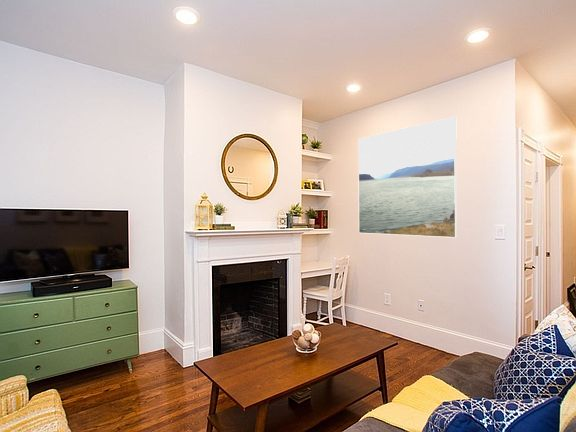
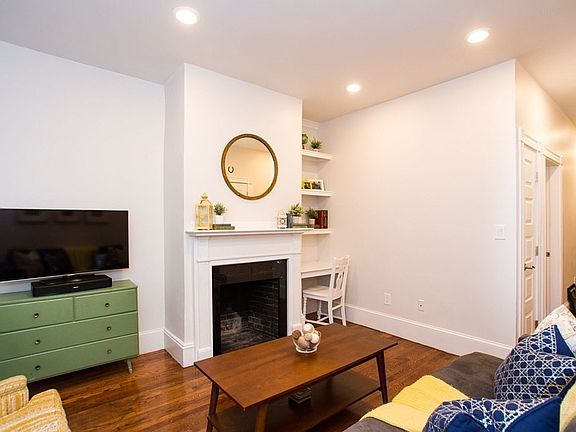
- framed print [357,116,458,239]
